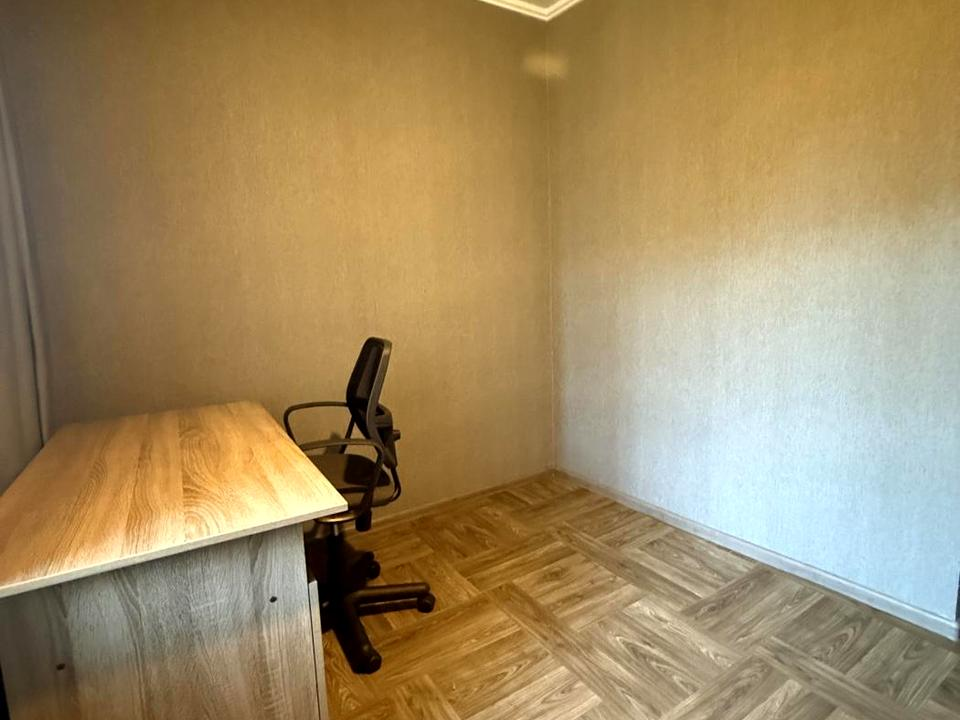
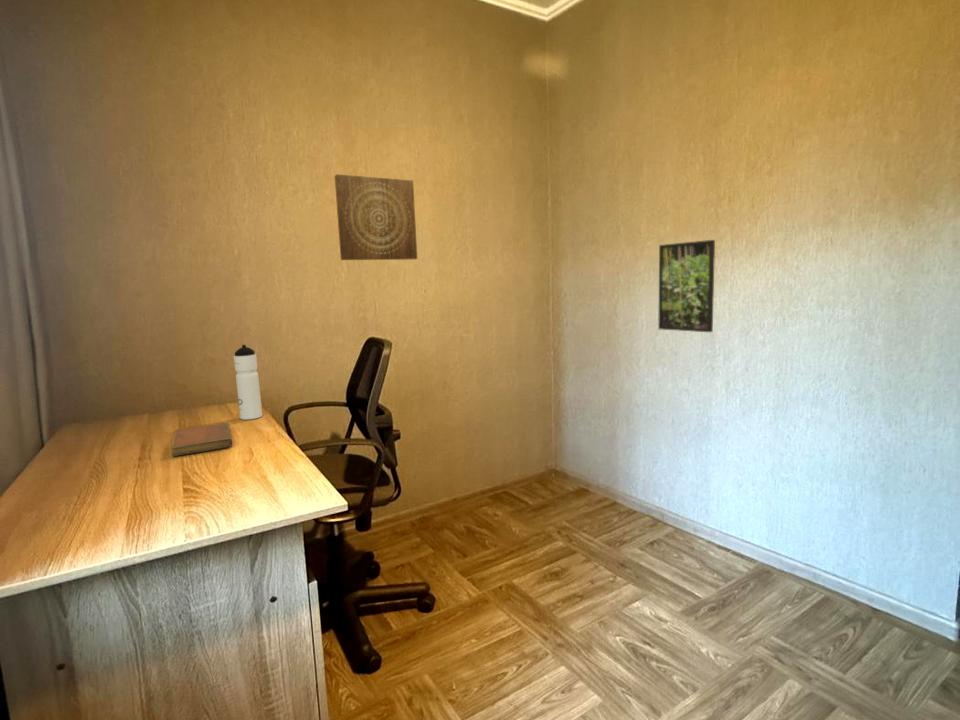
+ water bottle [233,344,263,421]
+ wall art [334,173,418,261]
+ notebook [170,422,233,457]
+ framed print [657,239,716,333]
